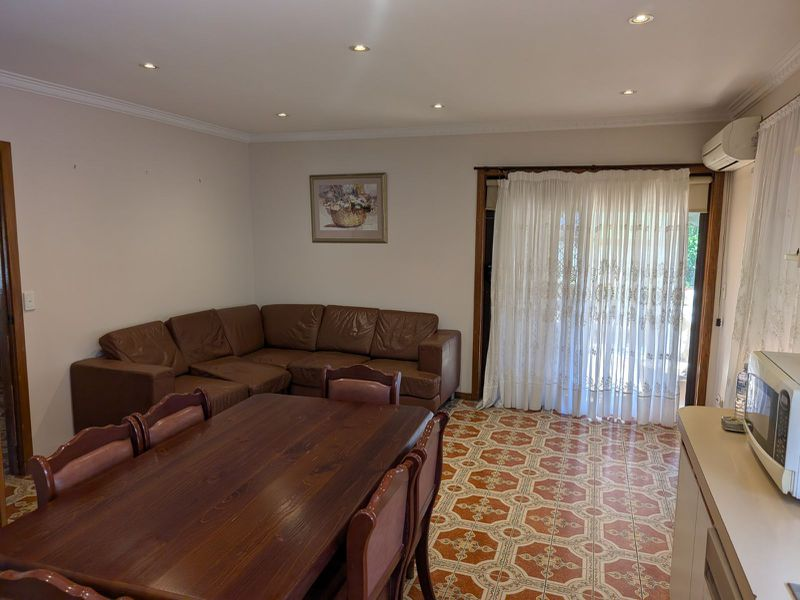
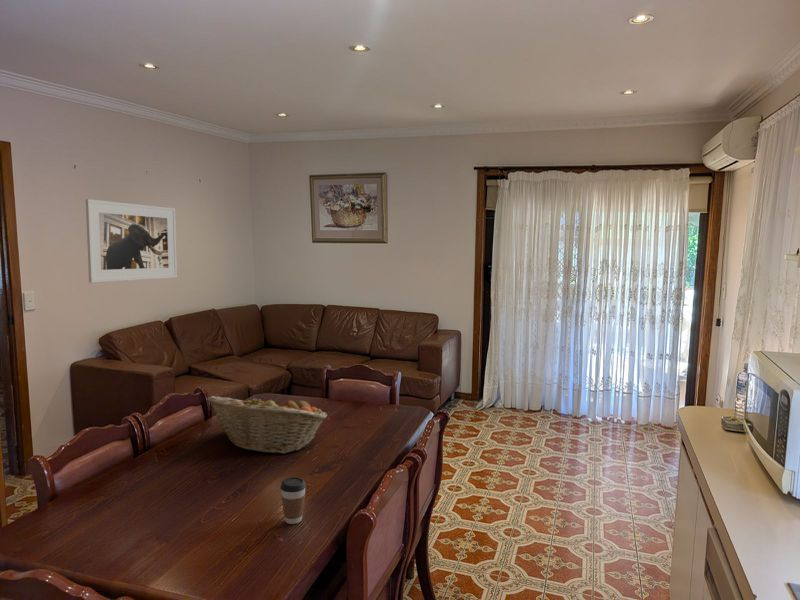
+ fruit basket [205,392,328,455]
+ coffee cup [280,476,307,525]
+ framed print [85,198,178,284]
